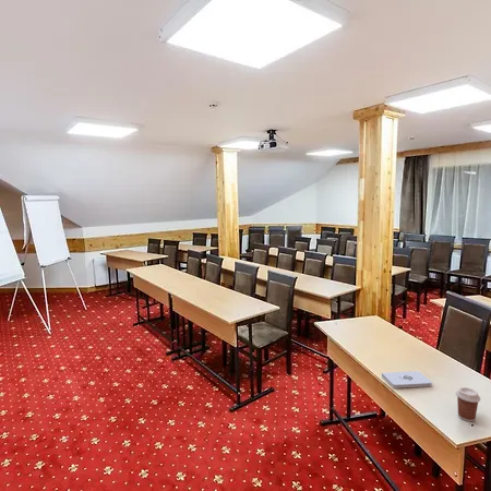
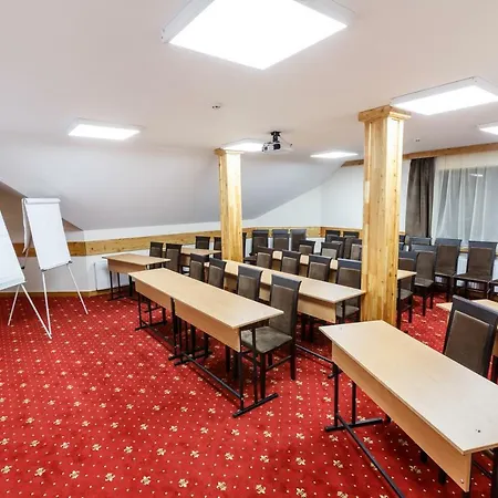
- coffee cup [455,386,481,422]
- notepad [381,370,433,390]
